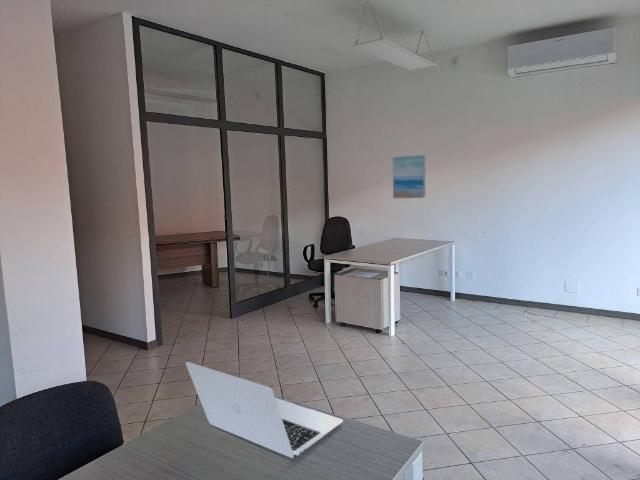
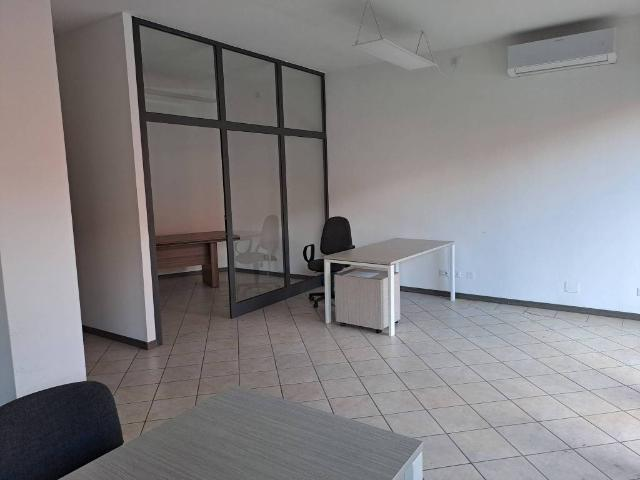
- wall art [392,154,426,199]
- laptop [185,361,344,459]
